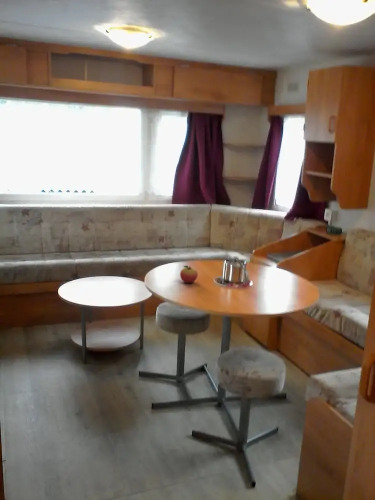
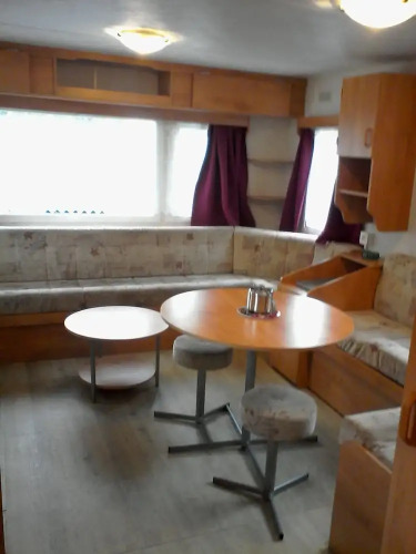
- fruit [179,265,199,284]
